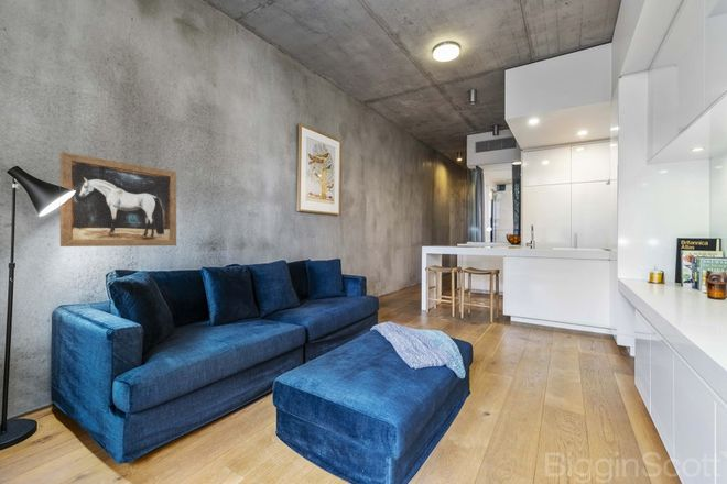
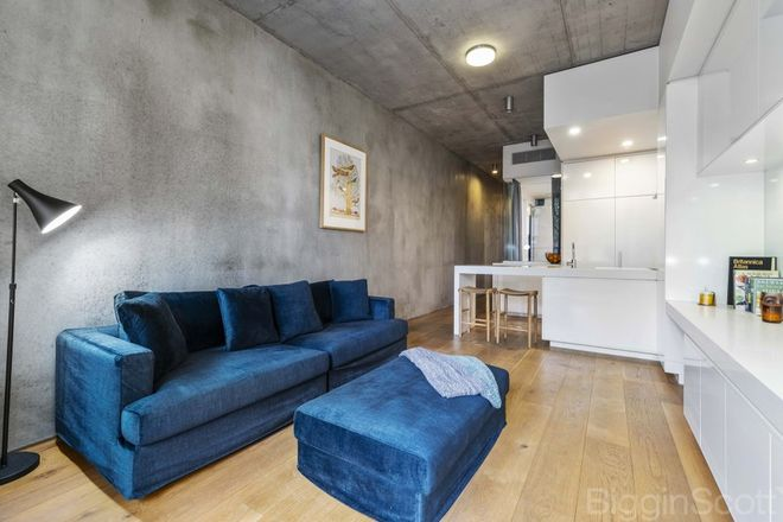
- wall art [59,151,177,248]
